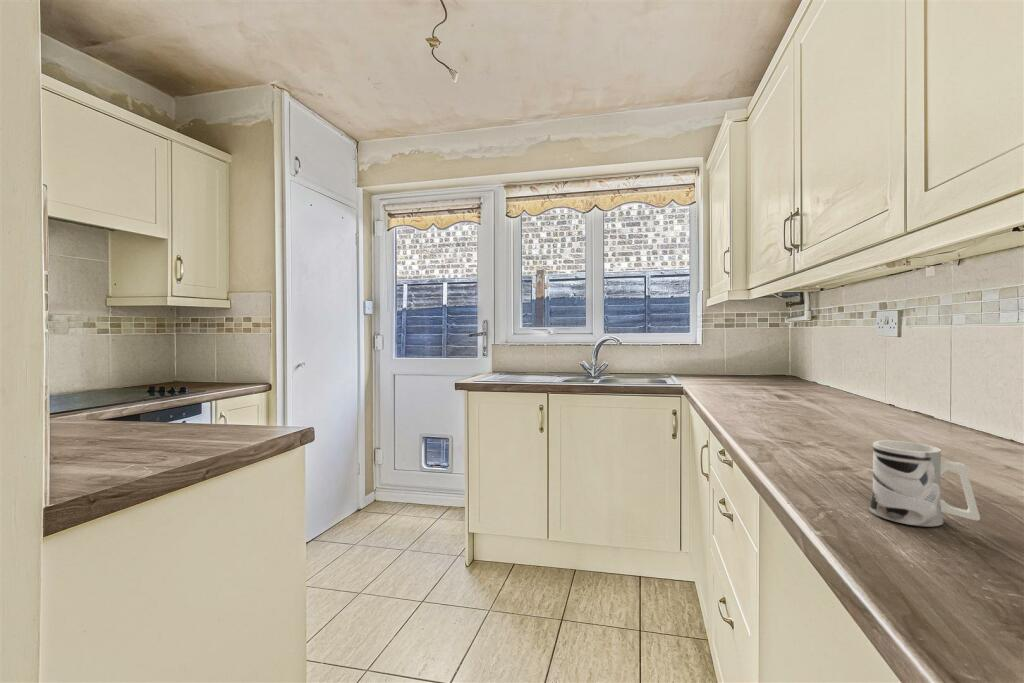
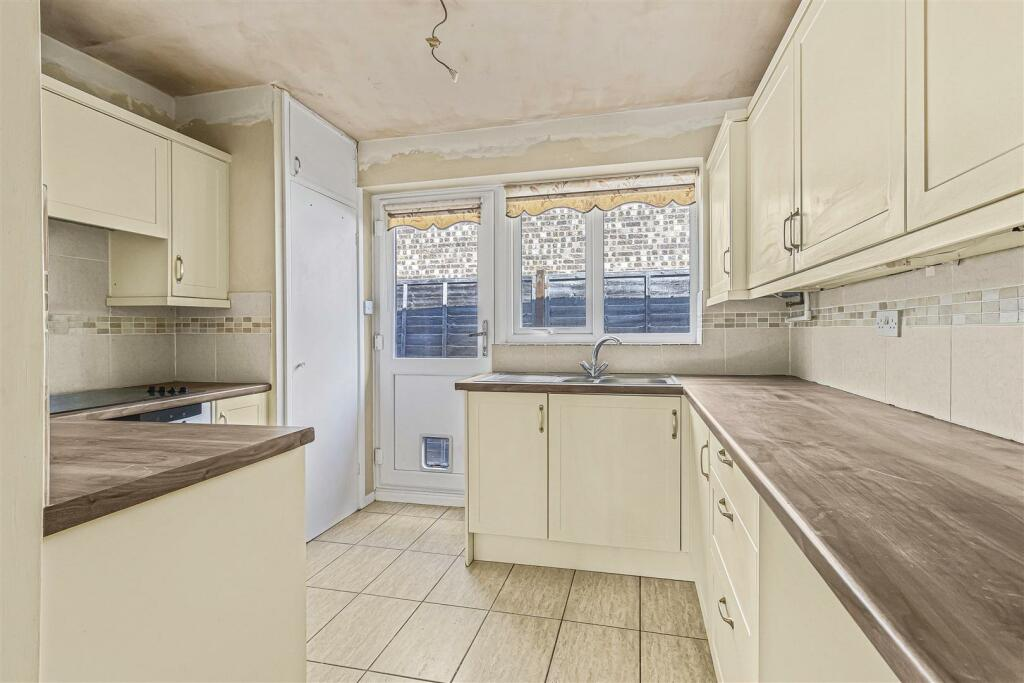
- mug [869,439,981,527]
